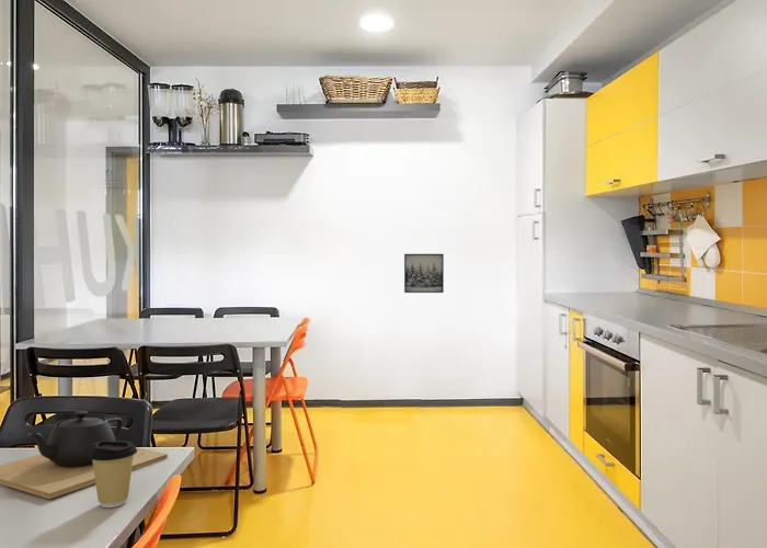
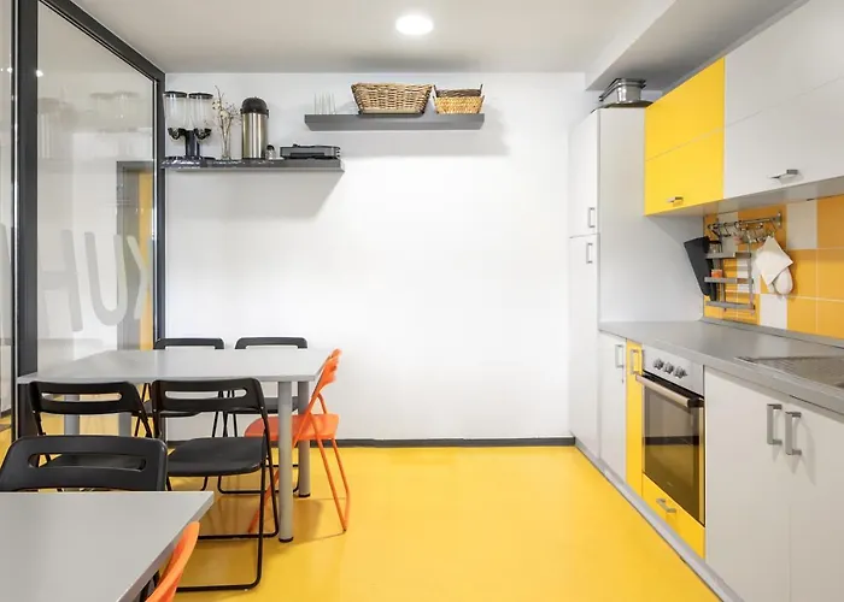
- wall art [403,253,445,294]
- coffee cup [89,439,137,509]
- teapot [0,410,169,500]
